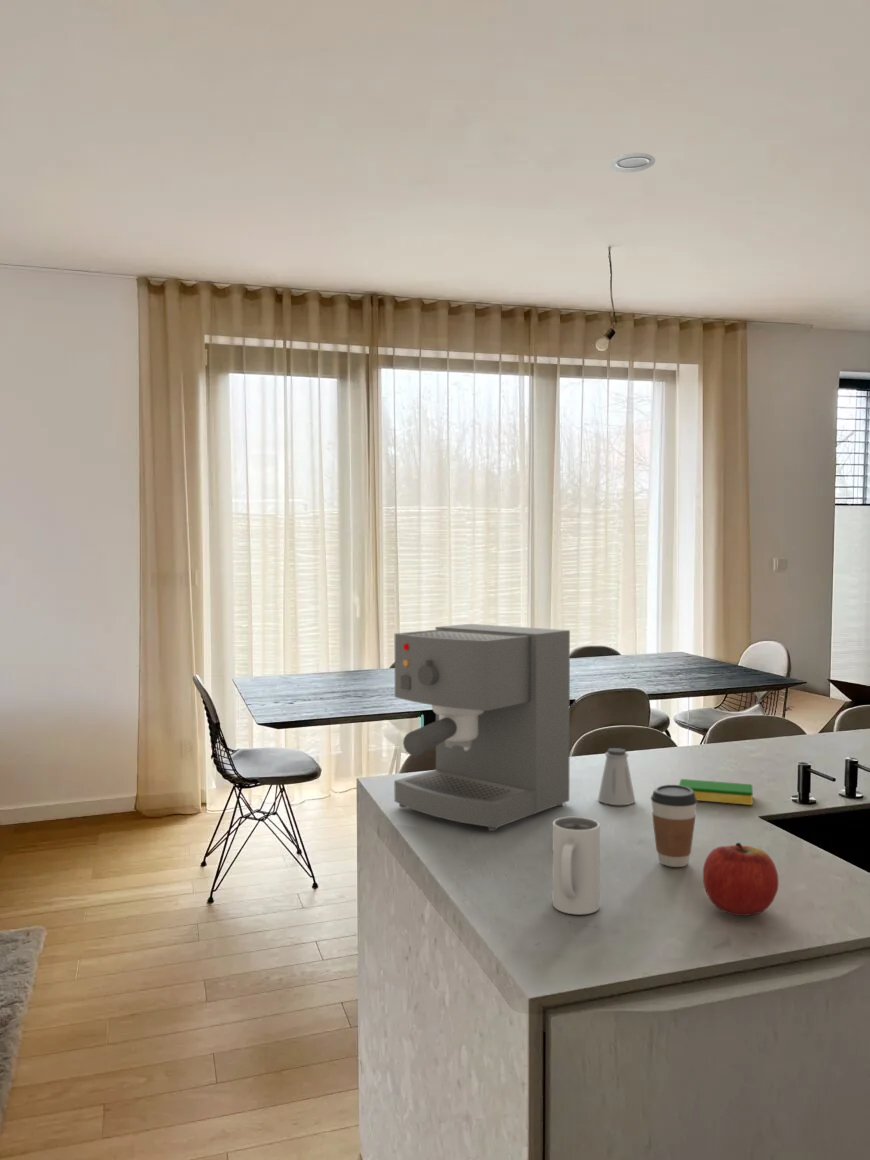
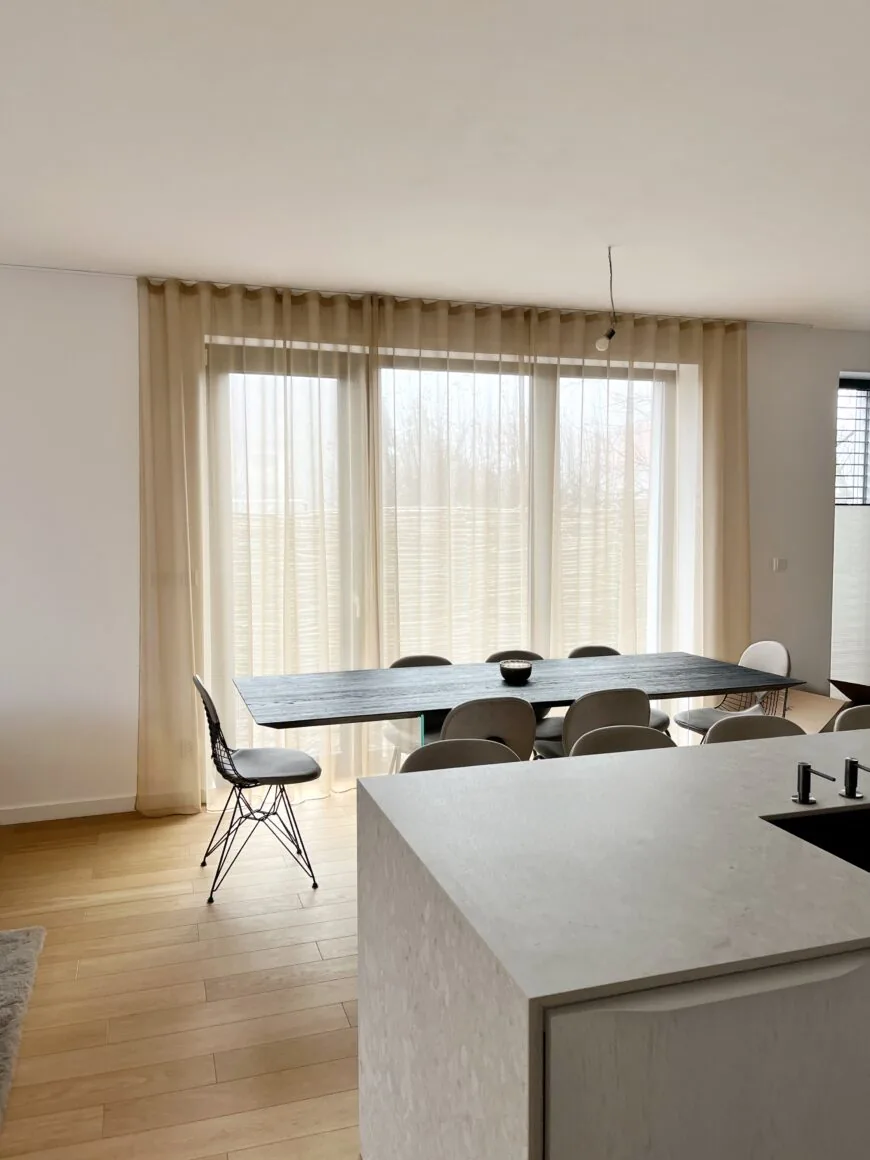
- coffee cup [650,784,698,868]
- coffee maker [393,623,571,832]
- saltshaker [597,747,636,806]
- apple [702,842,779,917]
- recessed light [609,152,656,173]
- dish sponge [678,778,754,806]
- mug [552,816,601,915]
